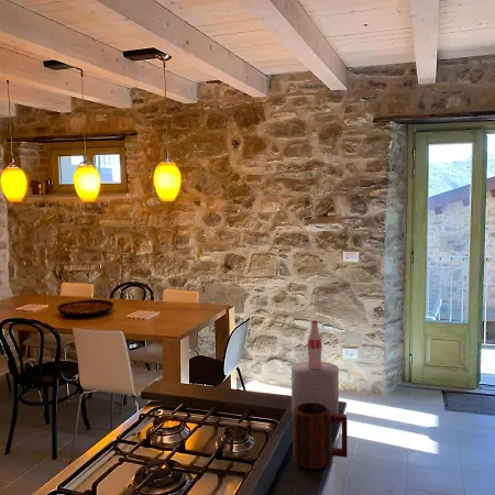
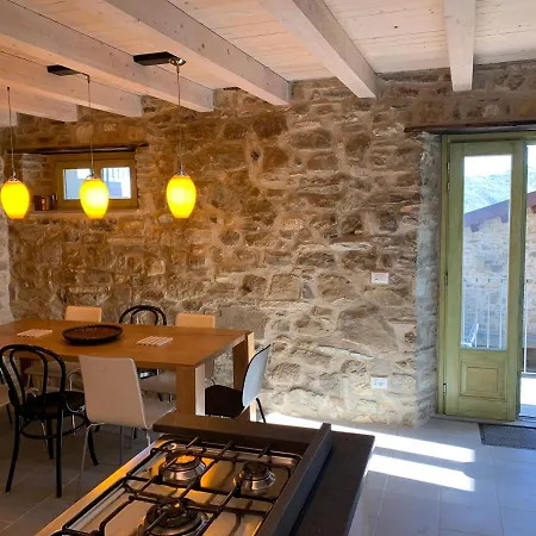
- mug [292,403,349,470]
- bottle [290,319,340,415]
